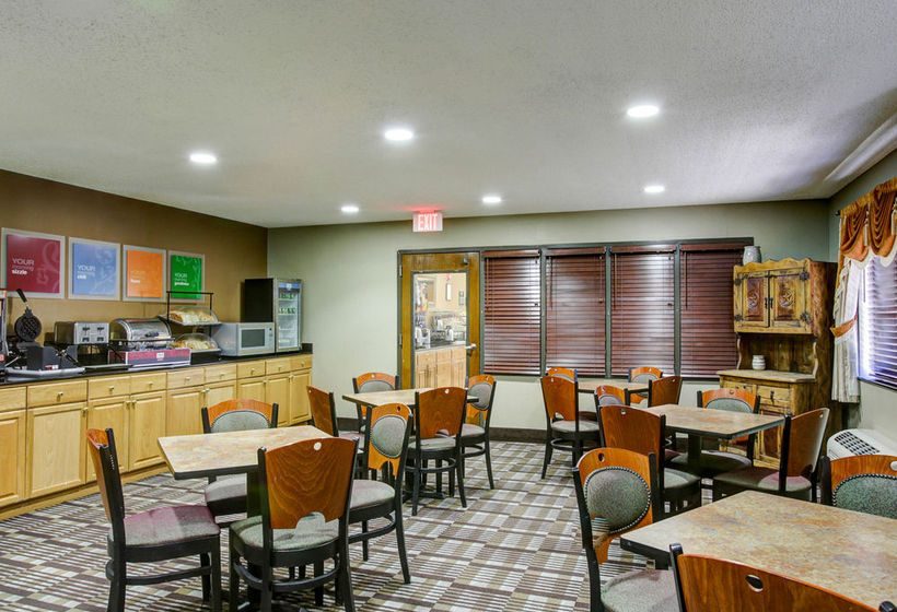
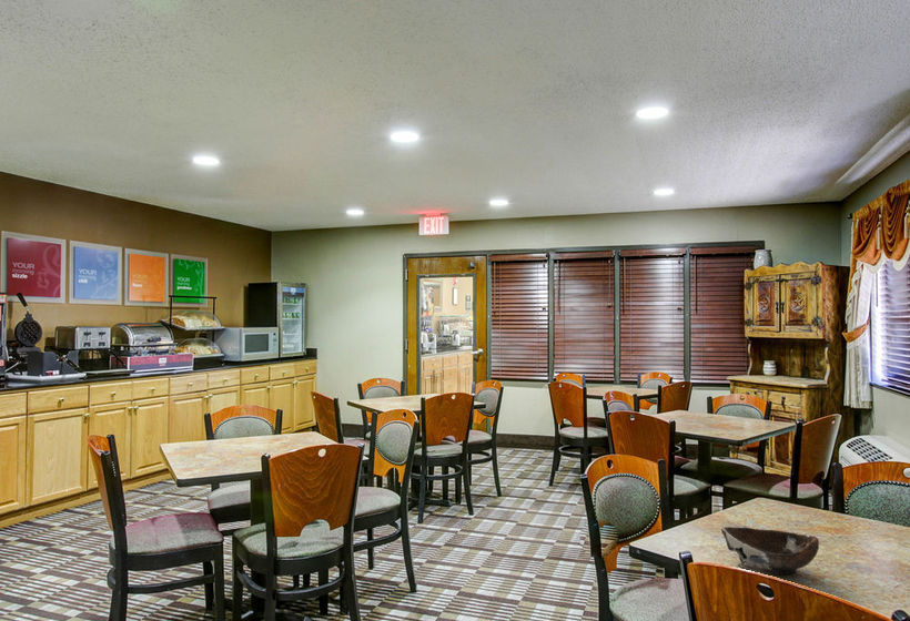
+ bowl [720,526,820,577]
